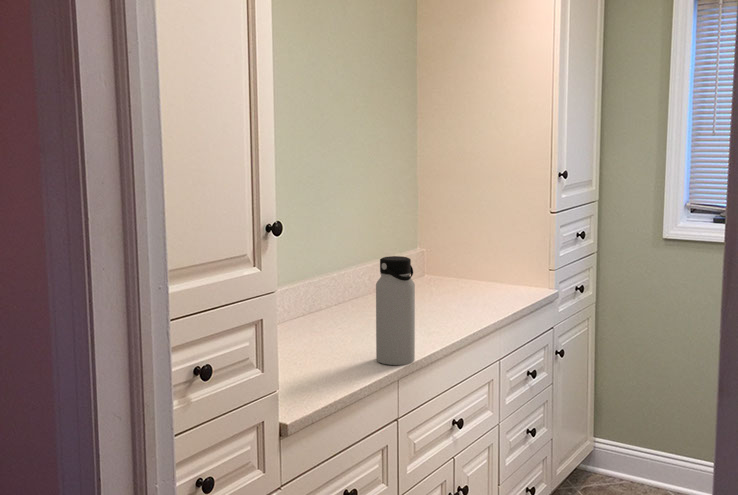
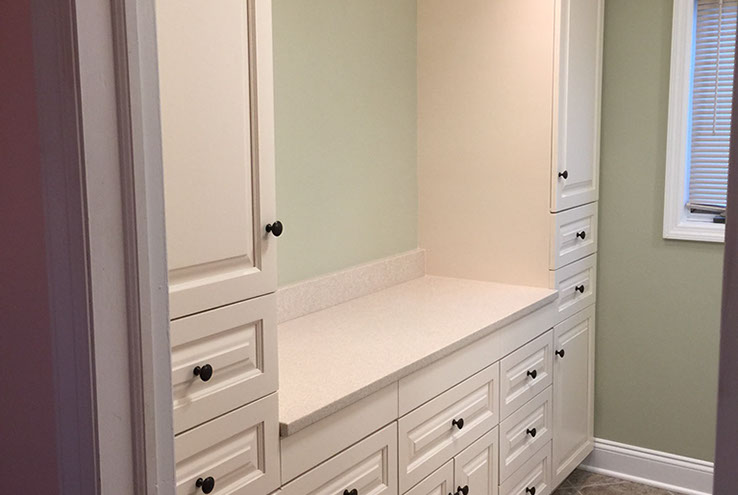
- water bottle [375,255,416,366]
